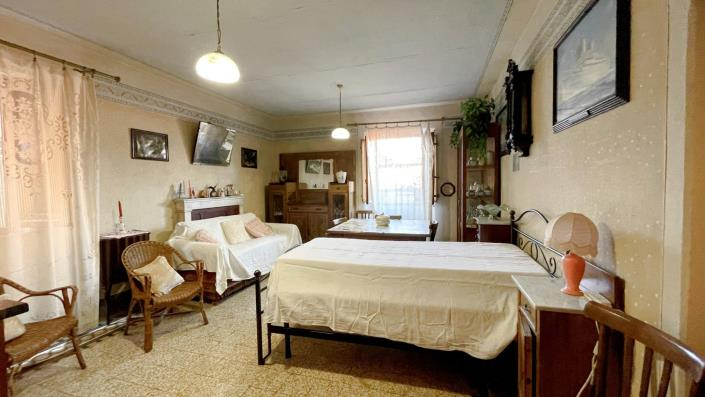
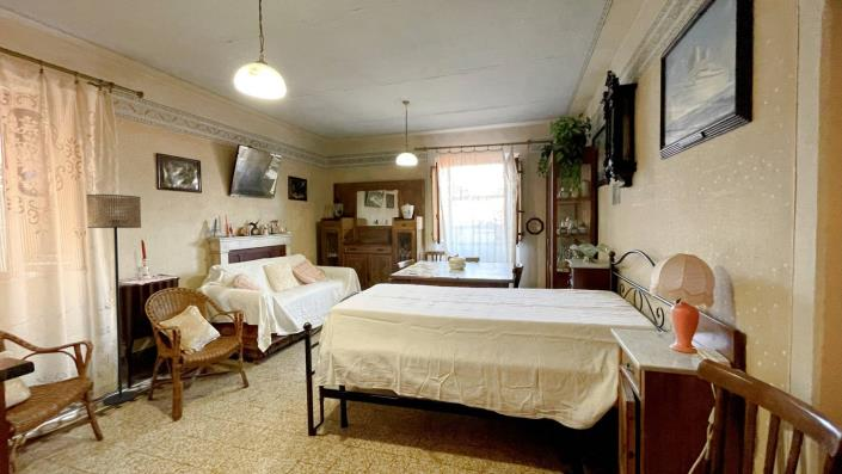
+ floor lamp [86,193,142,406]
